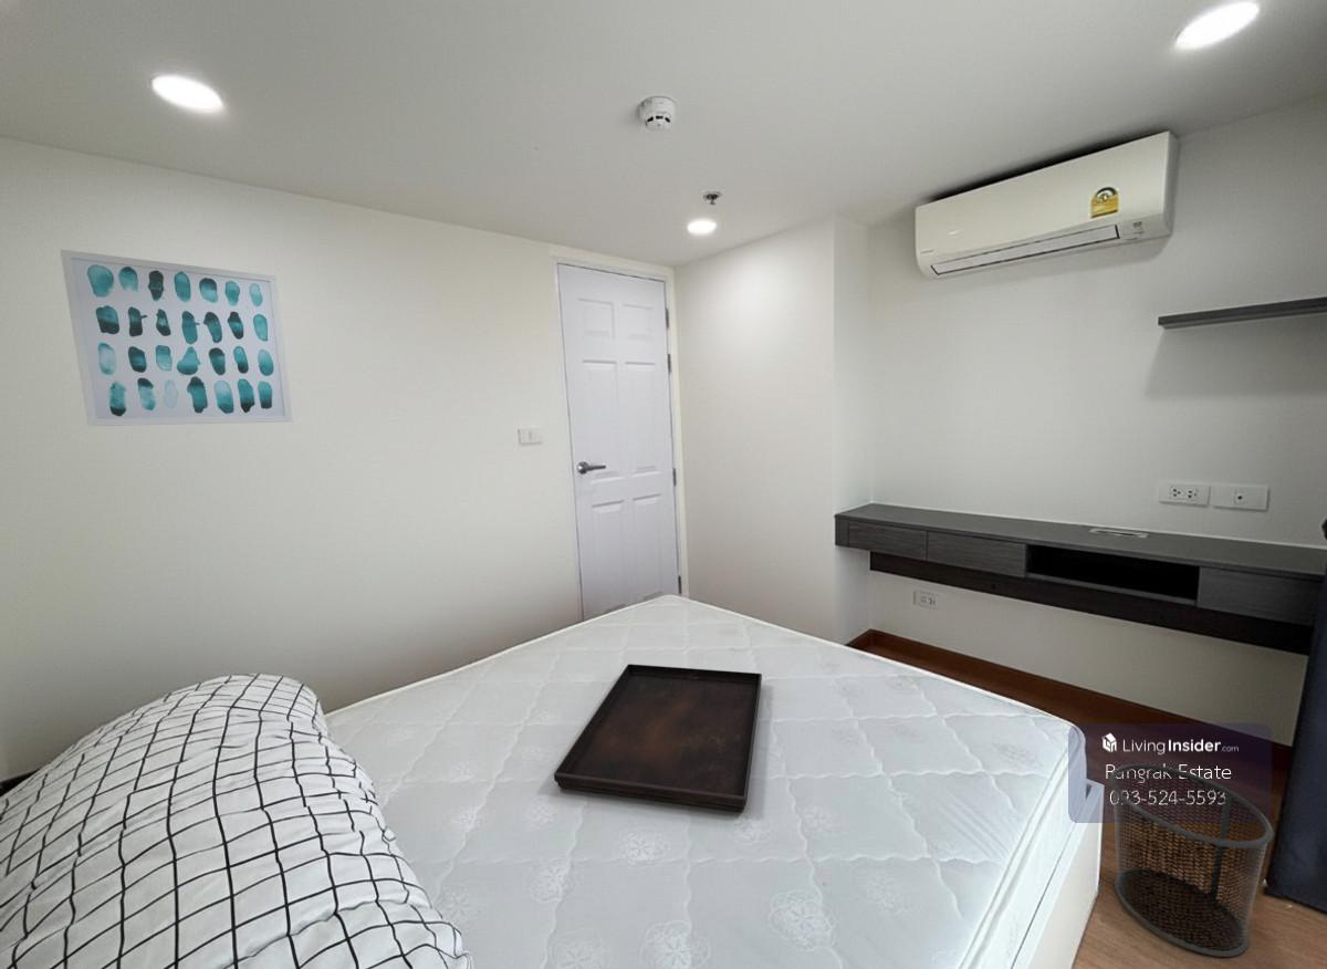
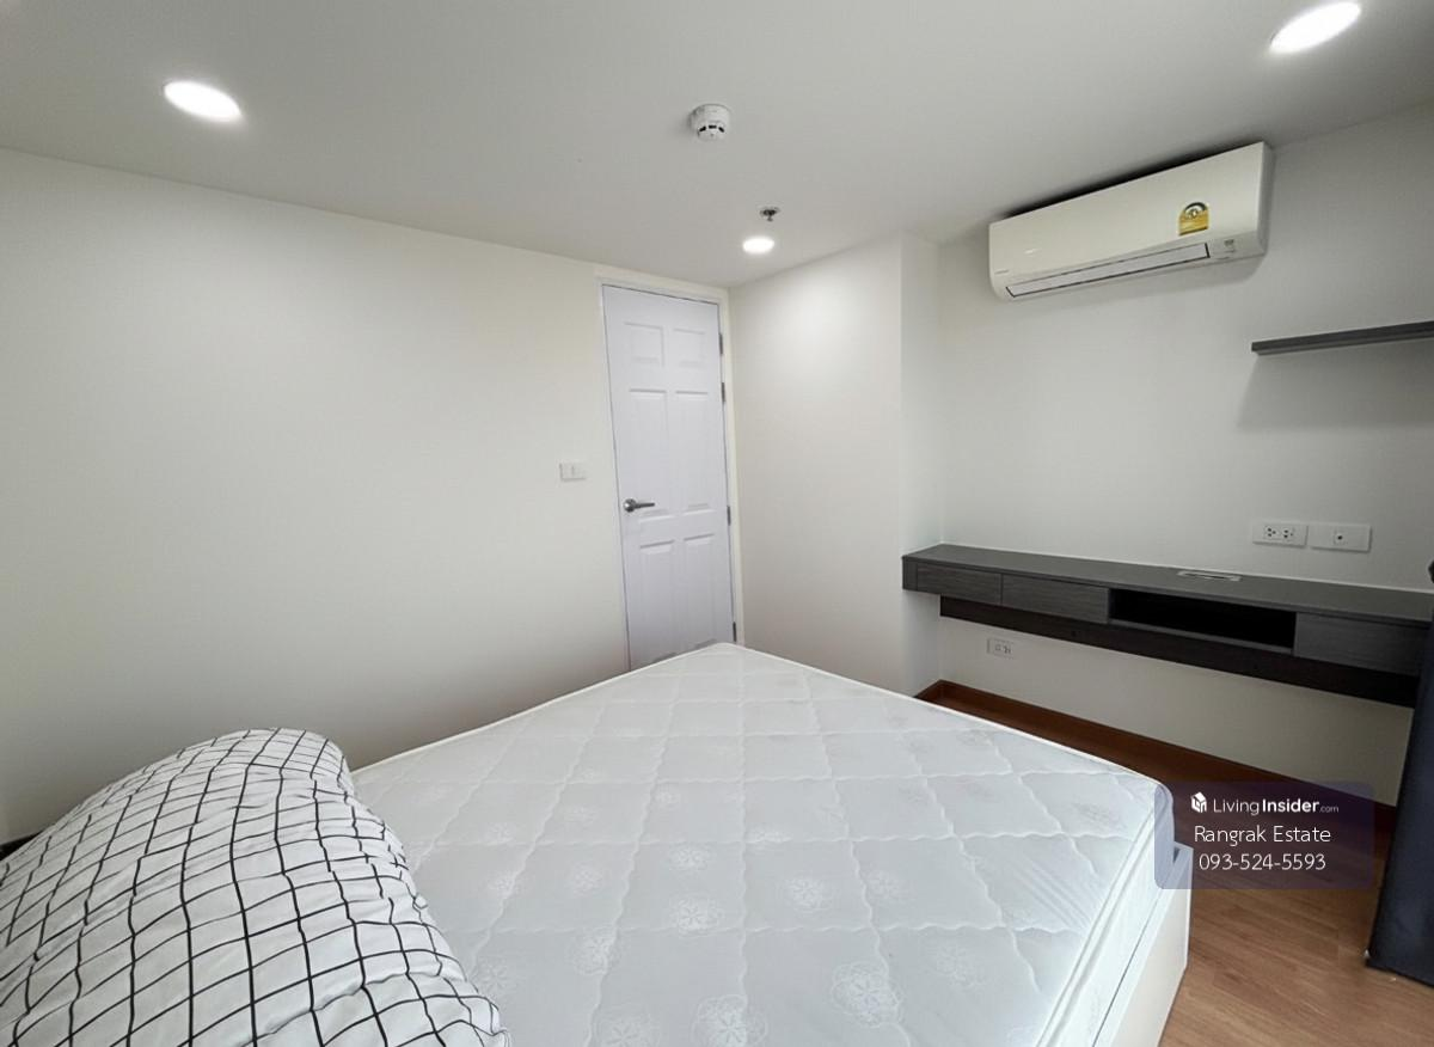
- waste bin [1109,763,1275,958]
- serving tray [553,663,763,813]
- wall art [59,249,294,427]
